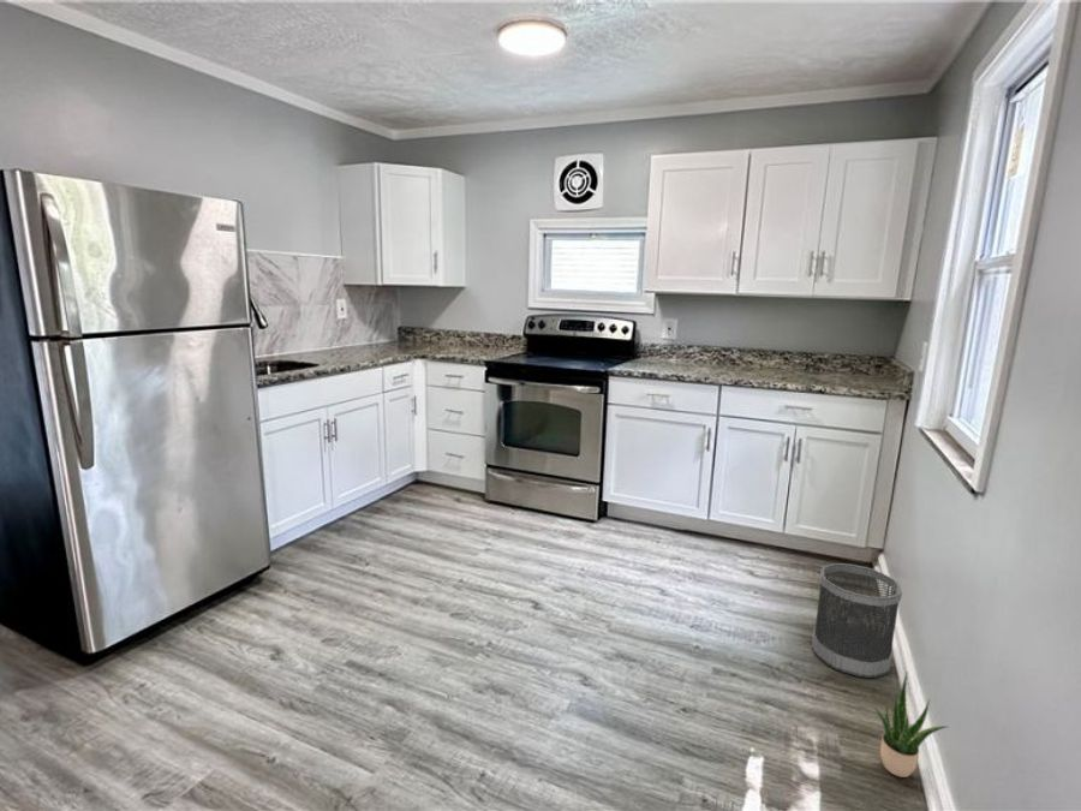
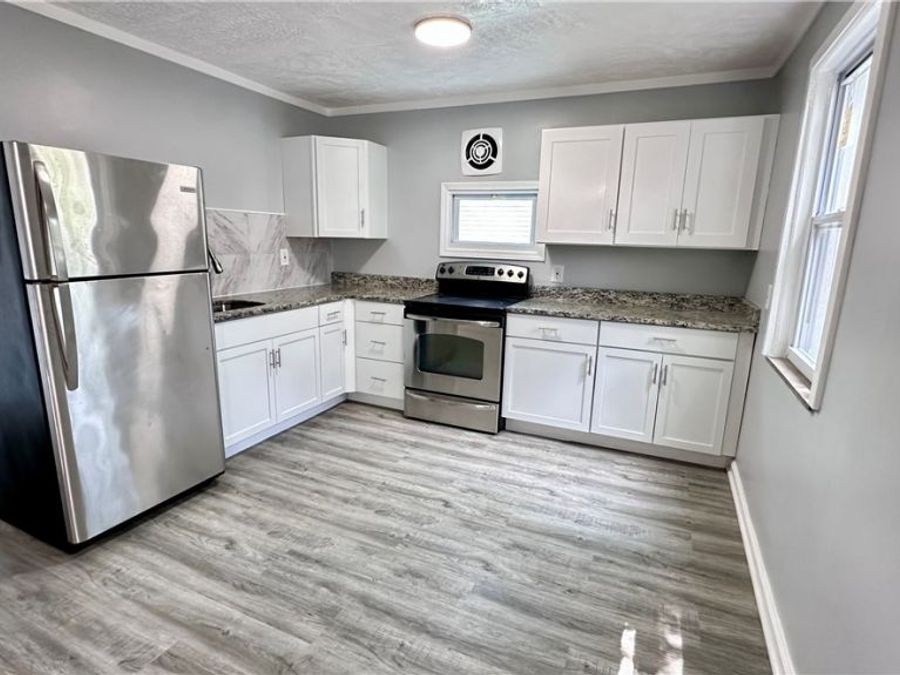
- potted plant [870,672,949,779]
- wastebasket [811,562,903,679]
